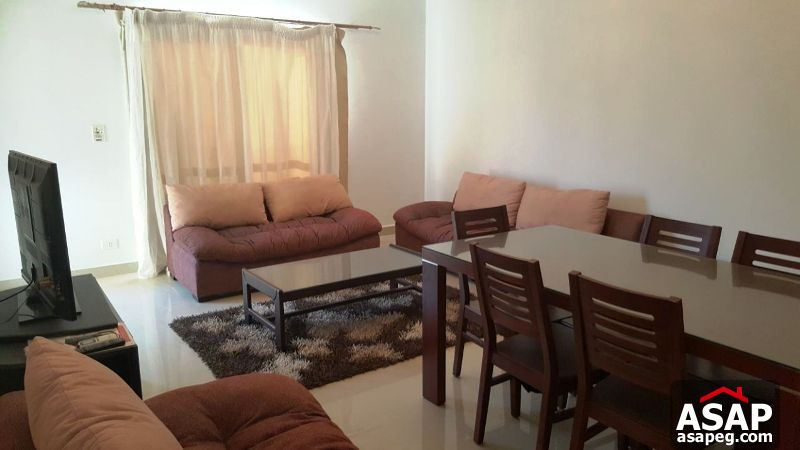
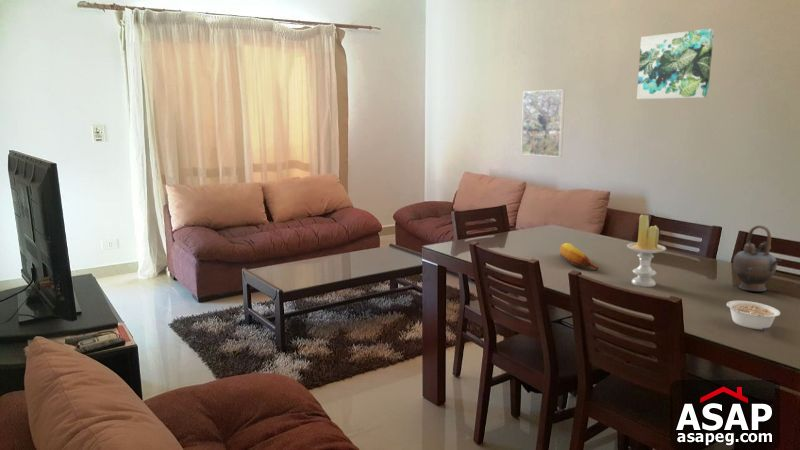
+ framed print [520,89,566,158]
+ candle [626,214,667,288]
+ teapot [732,224,782,292]
+ wall art [636,27,715,100]
+ legume [726,300,781,331]
+ fruit [559,242,599,271]
